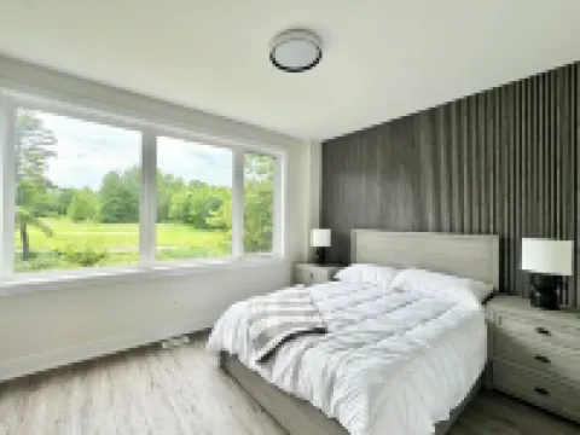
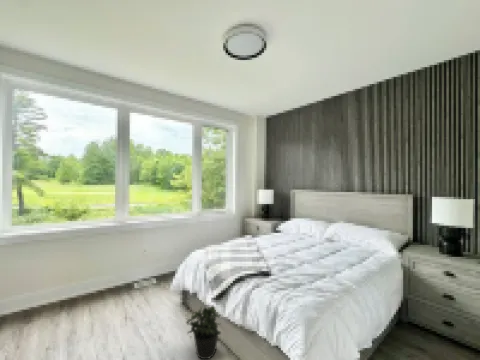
+ potted plant [185,305,222,360]
